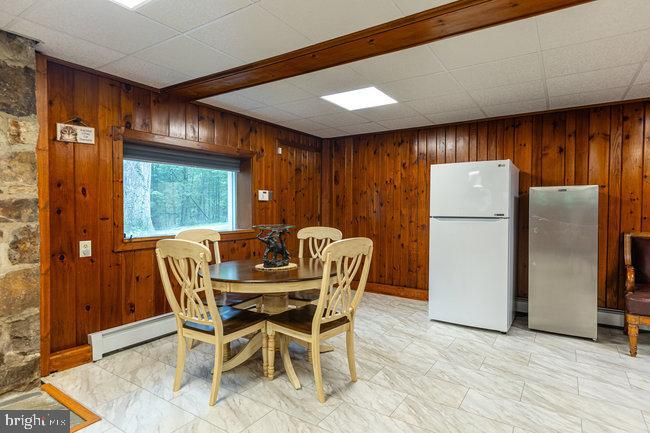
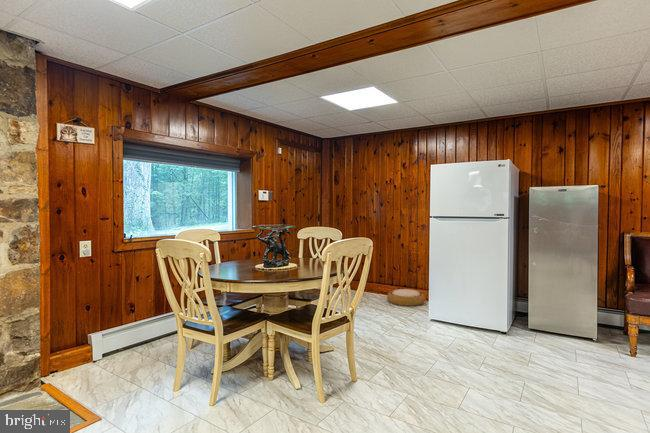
+ woven basket [386,288,426,307]
